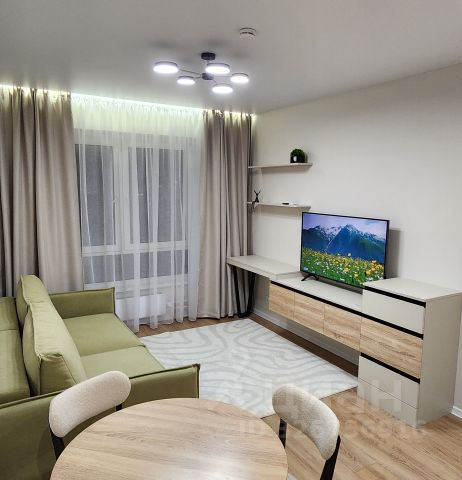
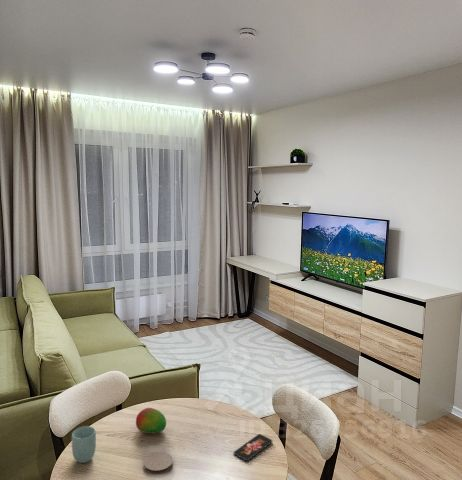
+ smartphone [233,433,273,462]
+ coaster [143,451,174,475]
+ cup [71,425,97,464]
+ fruit [135,407,167,434]
